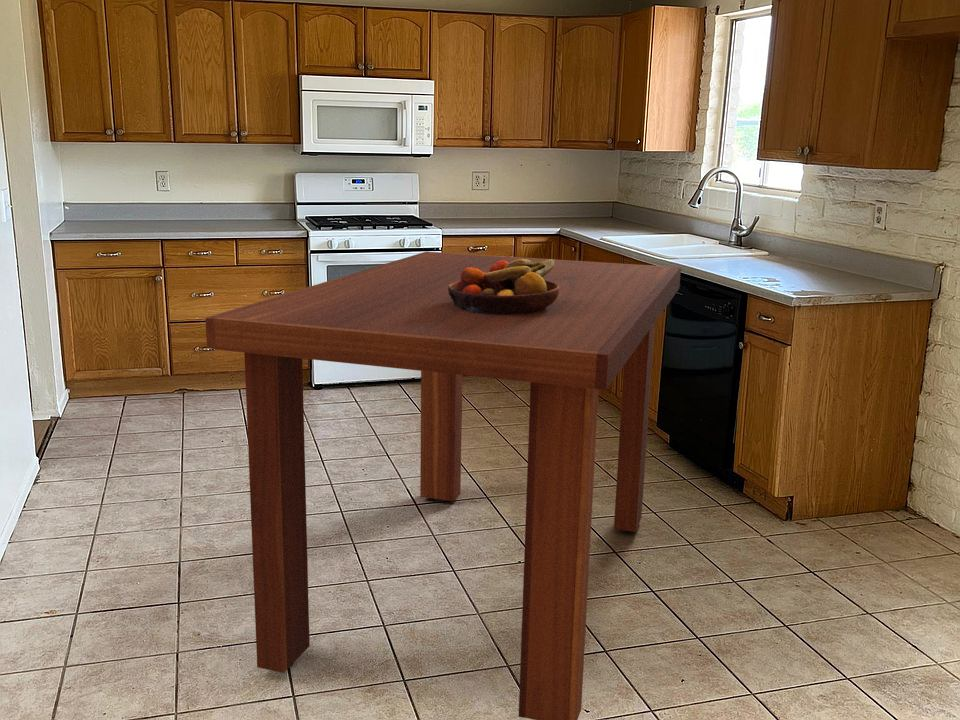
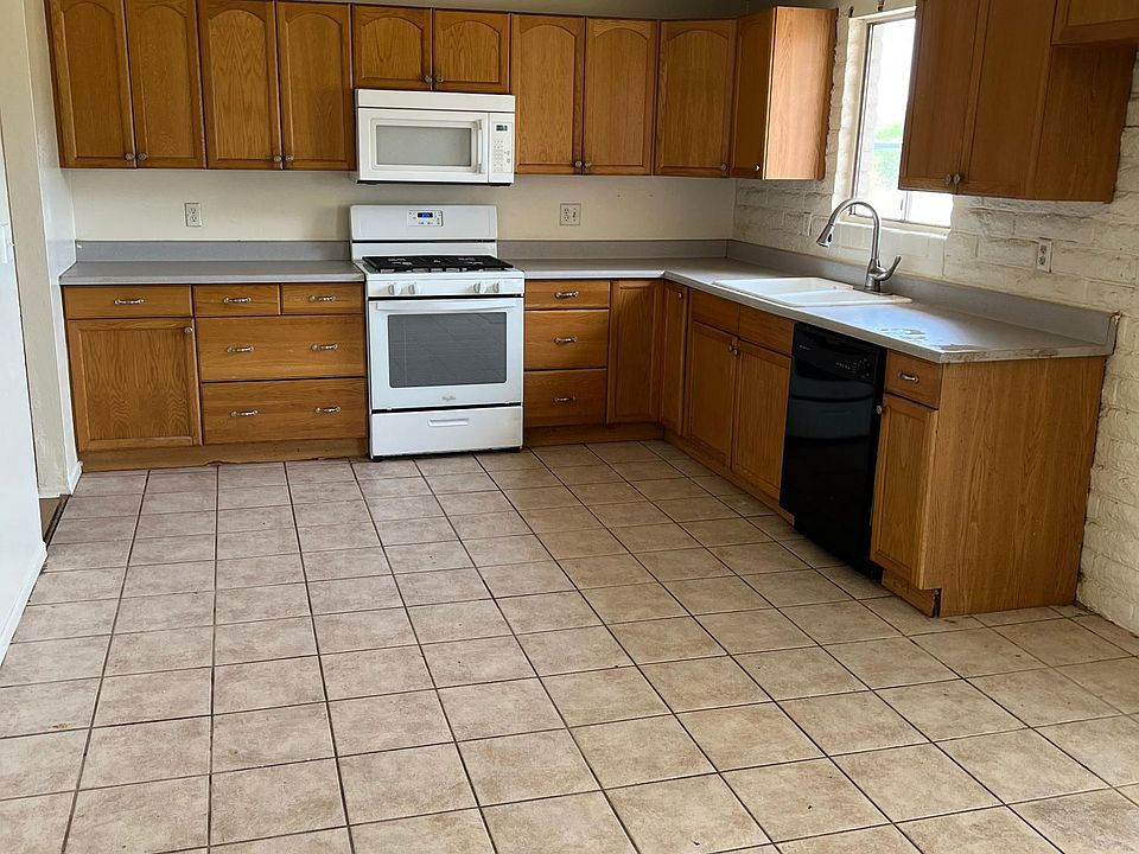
- fruit bowl [448,258,560,315]
- dining table [204,251,682,720]
